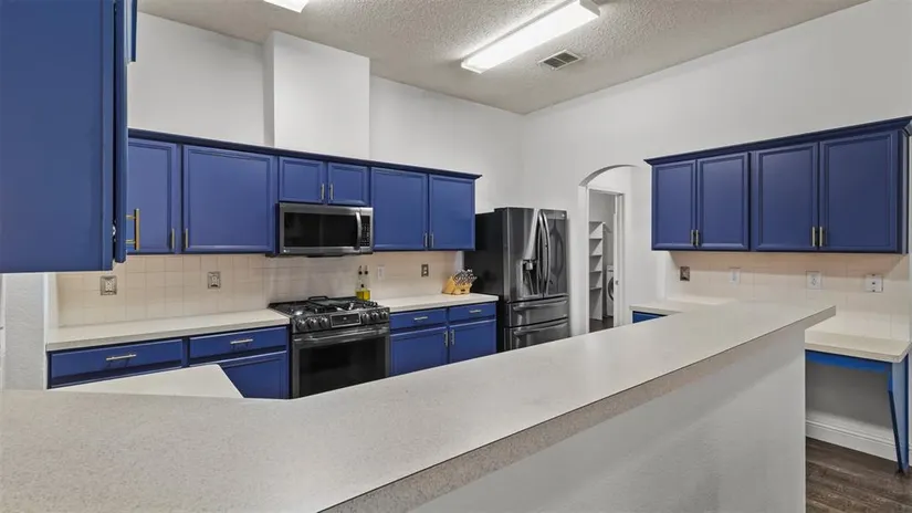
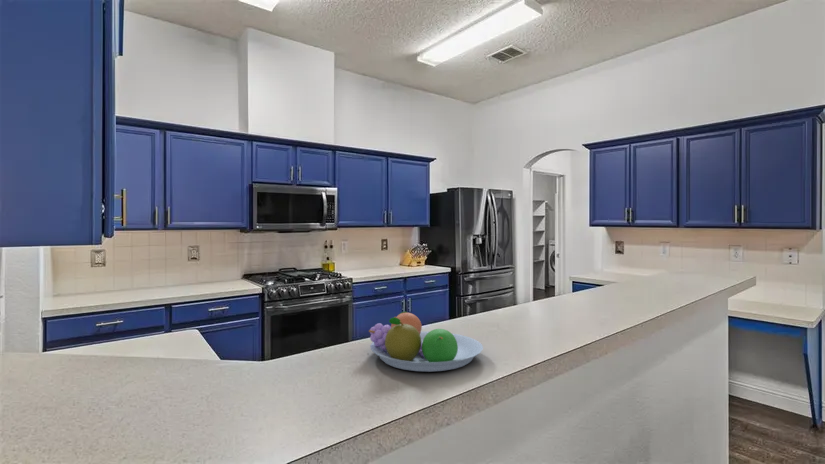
+ fruit bowl [368,310,484,373]
